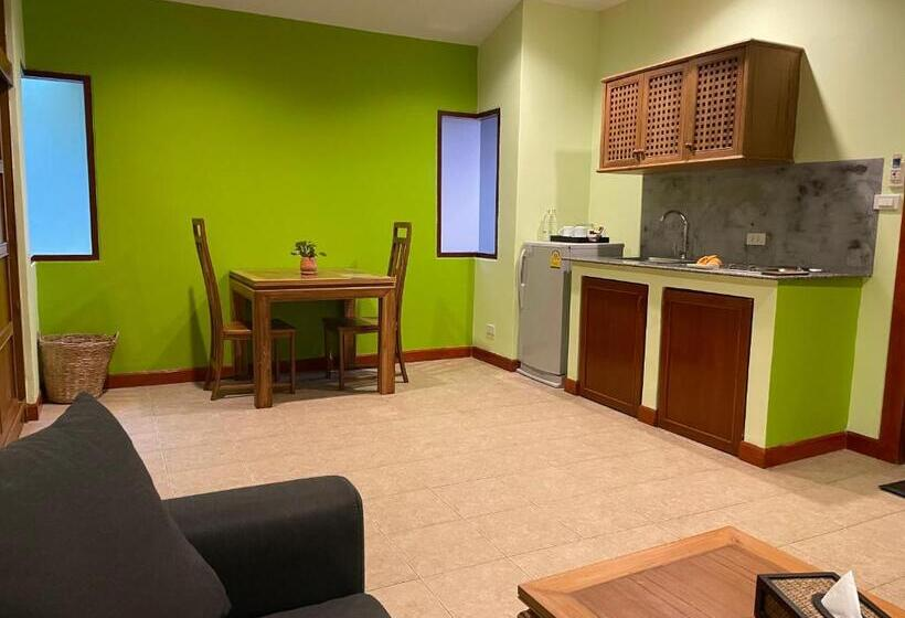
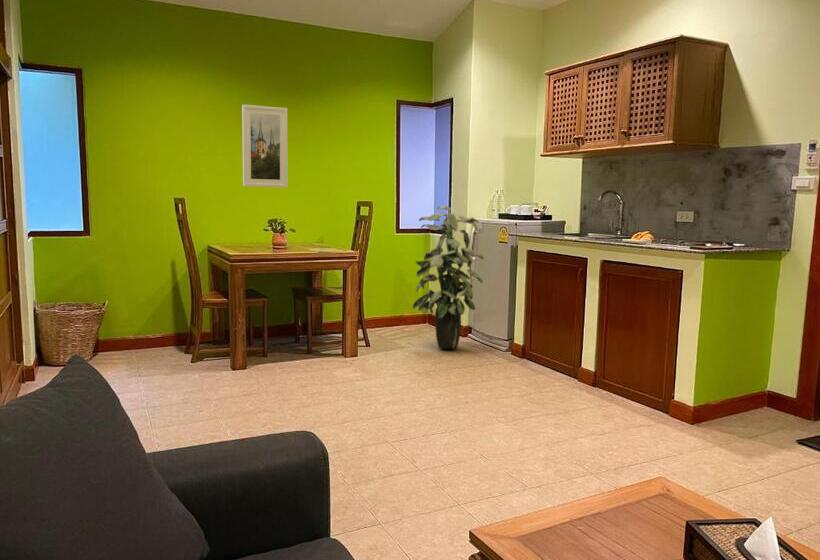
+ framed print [241,104,288,188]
+ indoor plant [412,205,485,350]
